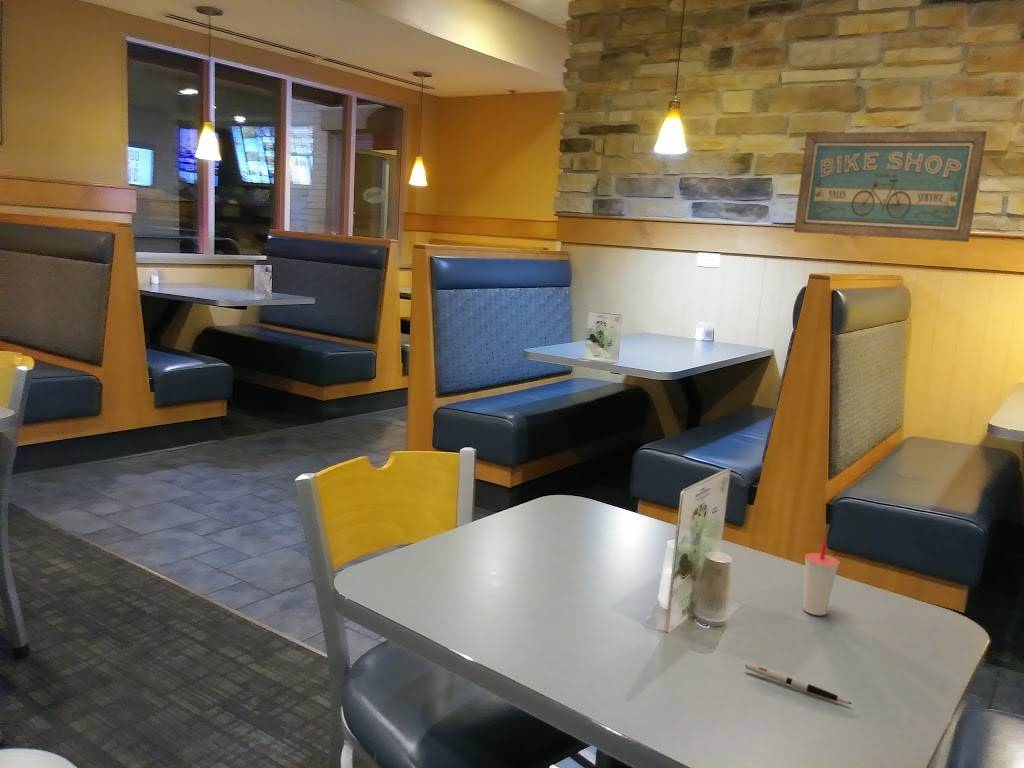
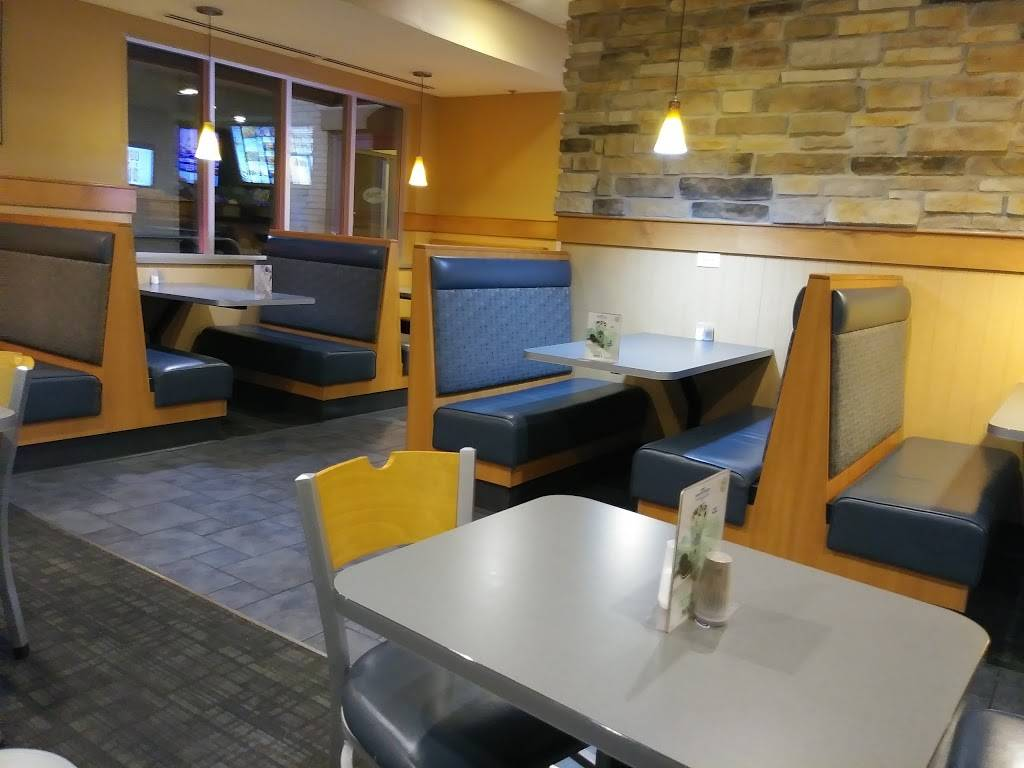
- cup [803,540,841,616]
- pen [744,663,853,705]
- wall art [793,130,988,243]
